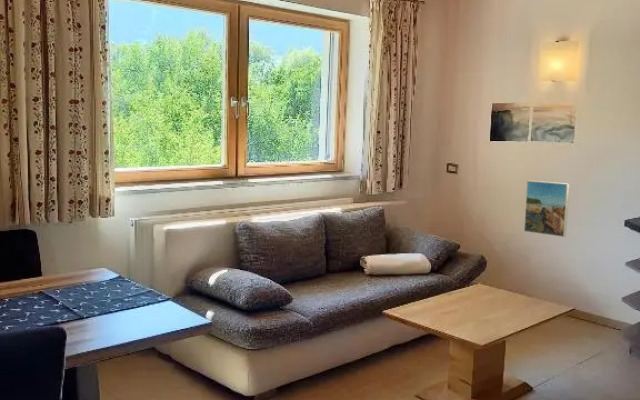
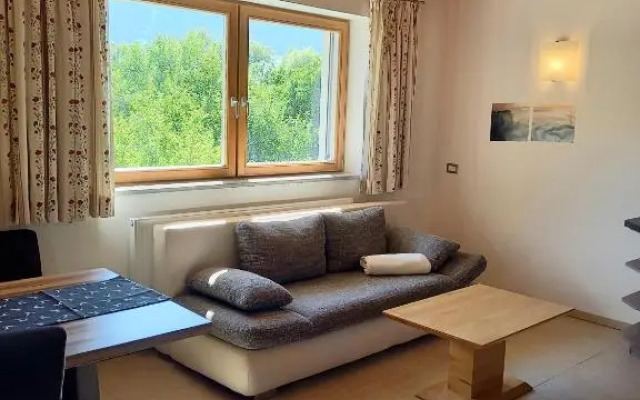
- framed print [523,180,570,238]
